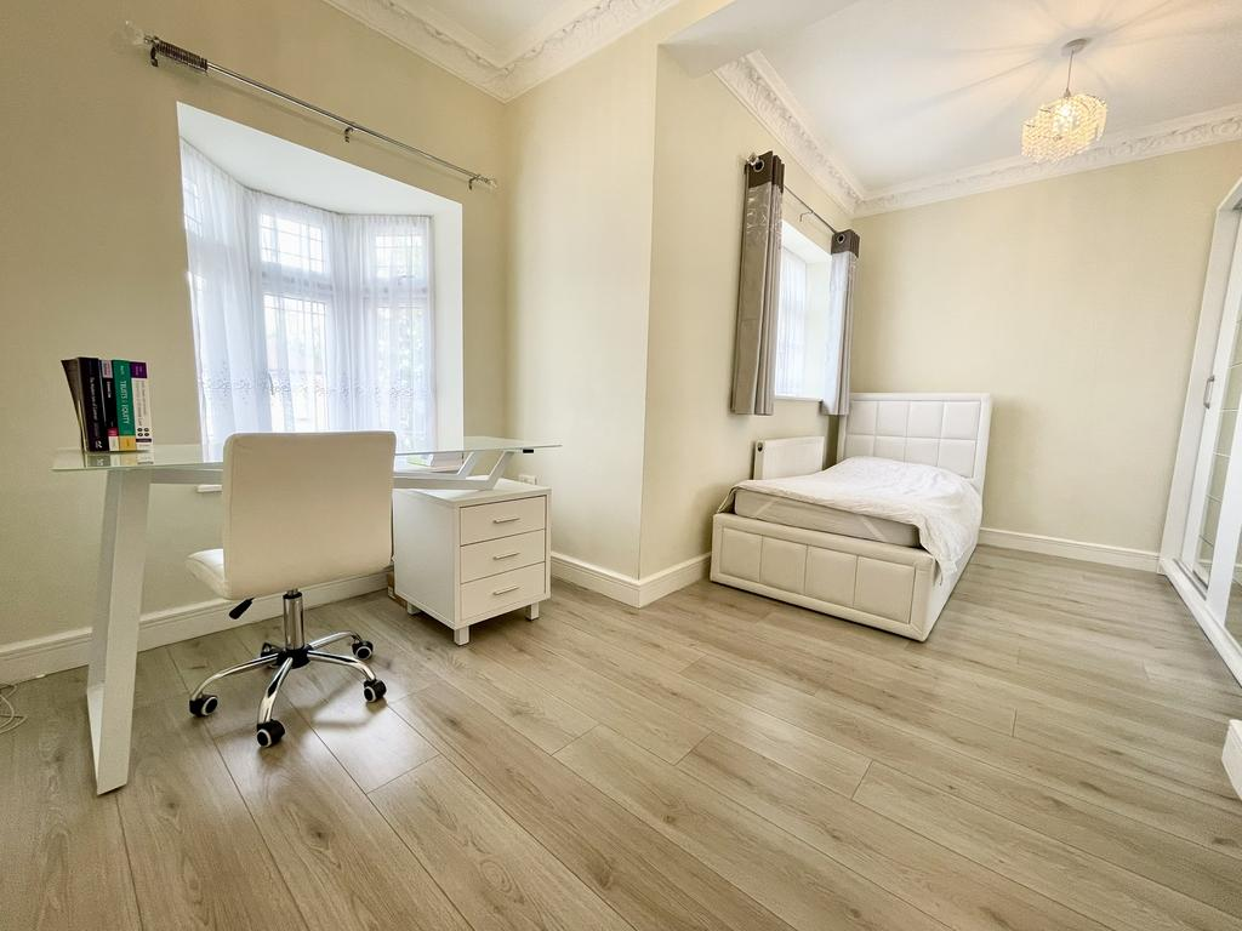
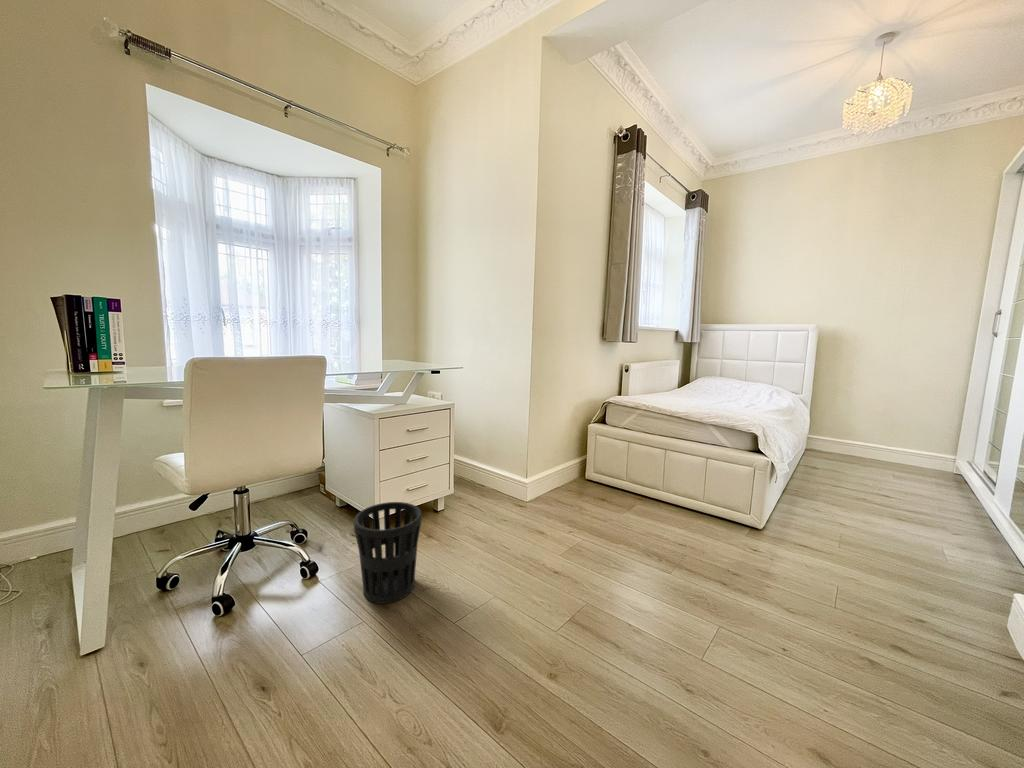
+ wastebasket [353,501,423,605]
